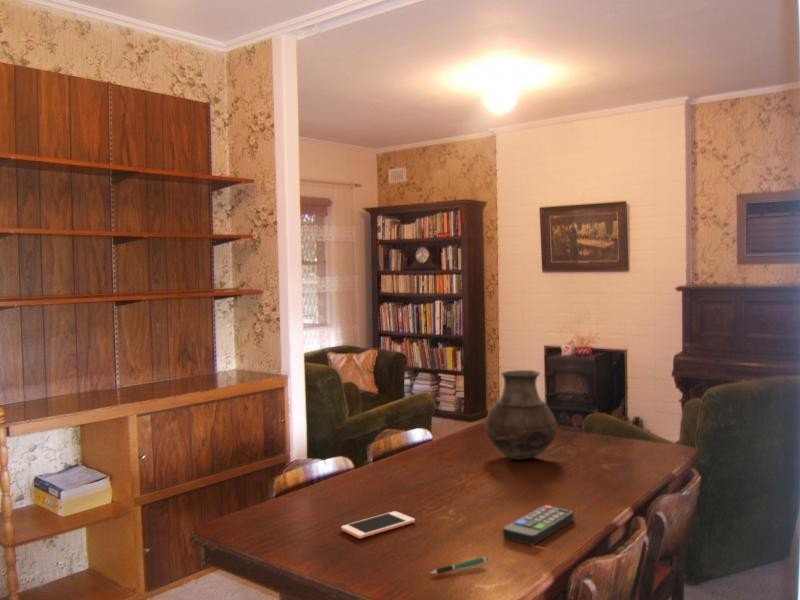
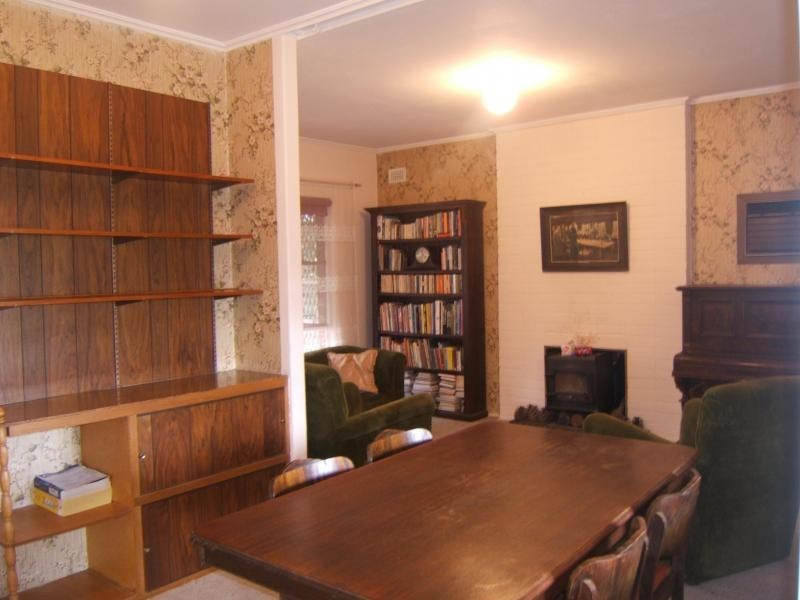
- cell phone [340,510,416,539]
- pen [429,556,489,575]
- remote control [502,504,575,546]
- vase [484,369,558,461]
